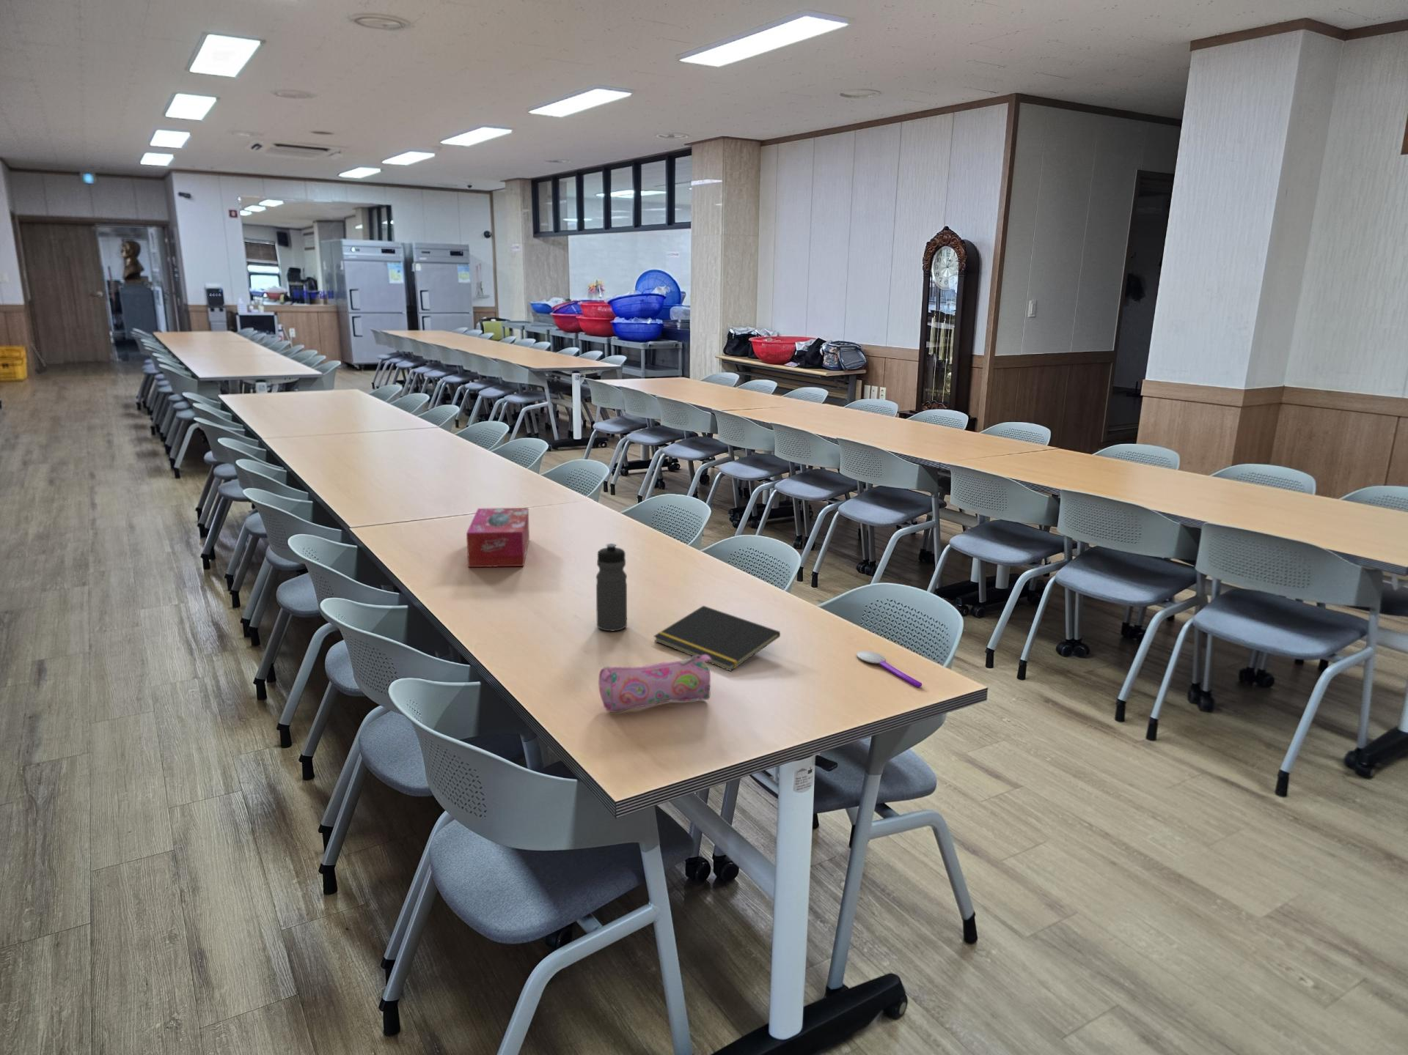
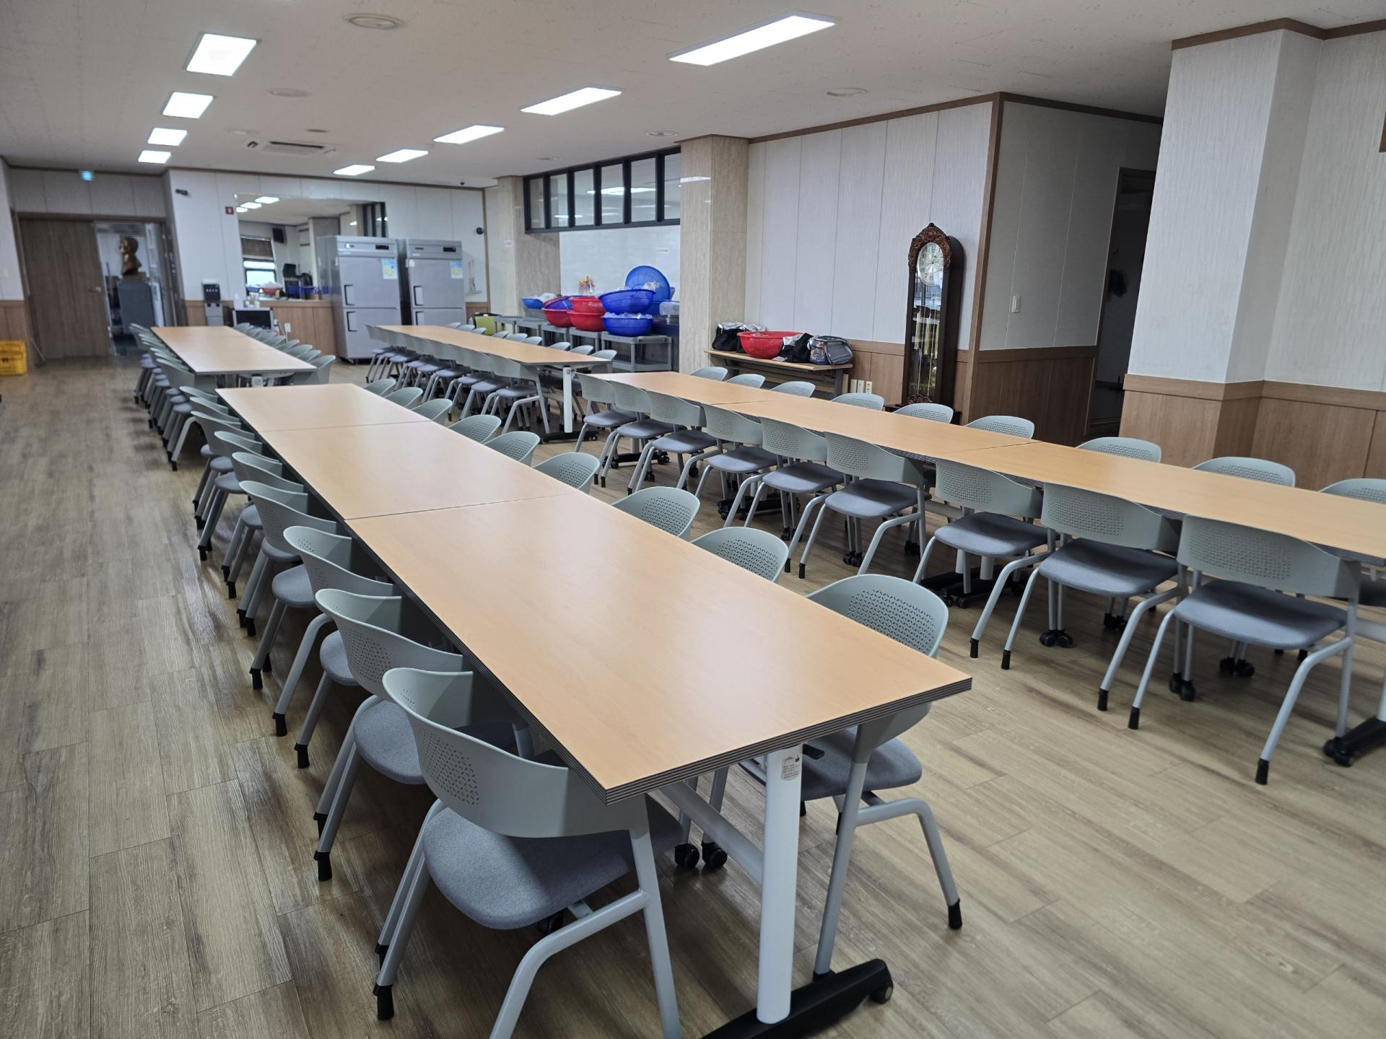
- notepad [653,605,780,672]
- tissue box [466,506,530,567]
- spoon [856,651,922,687]
- water bottle [595,543,628,632]
- pencil case [598,655,712,714]
